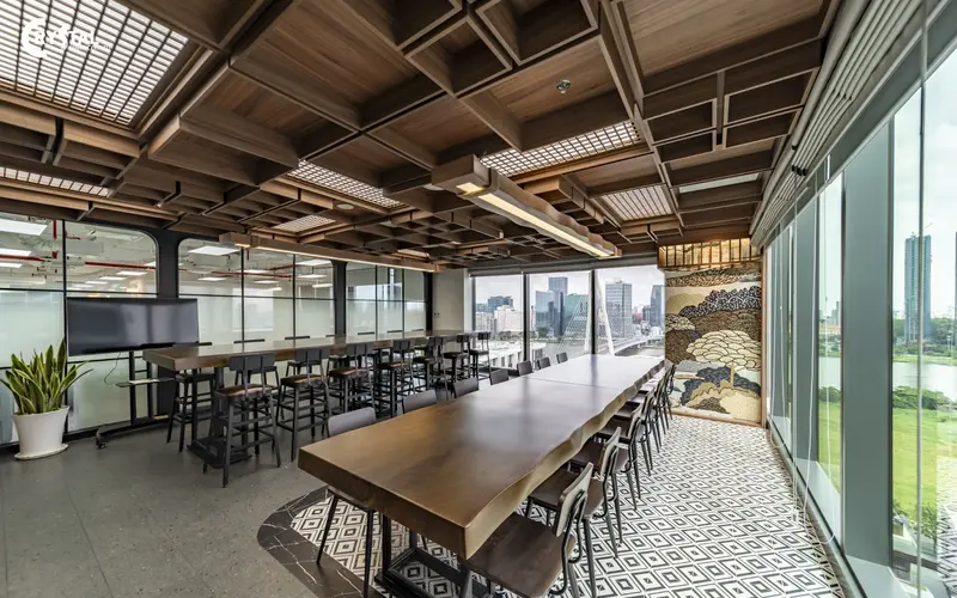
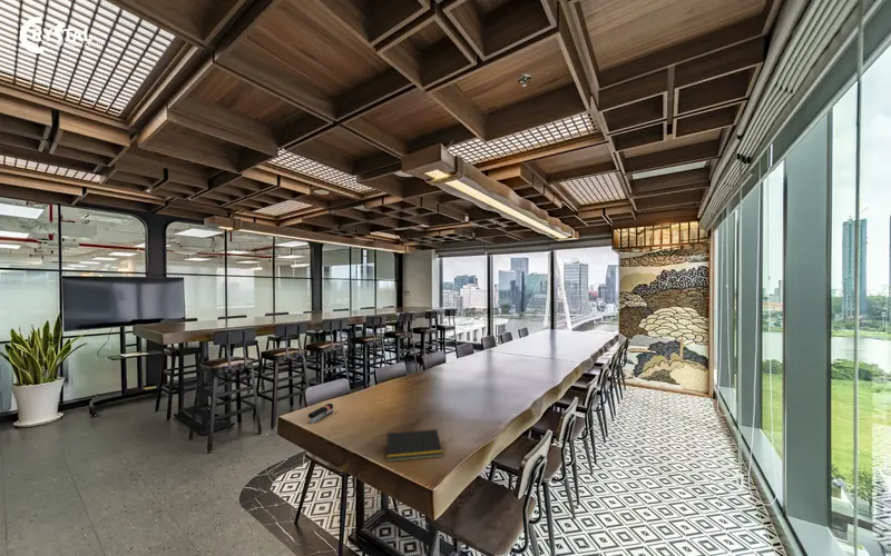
+ stapler [307,403,334,425]
+ notepad [384,428,443,463]
